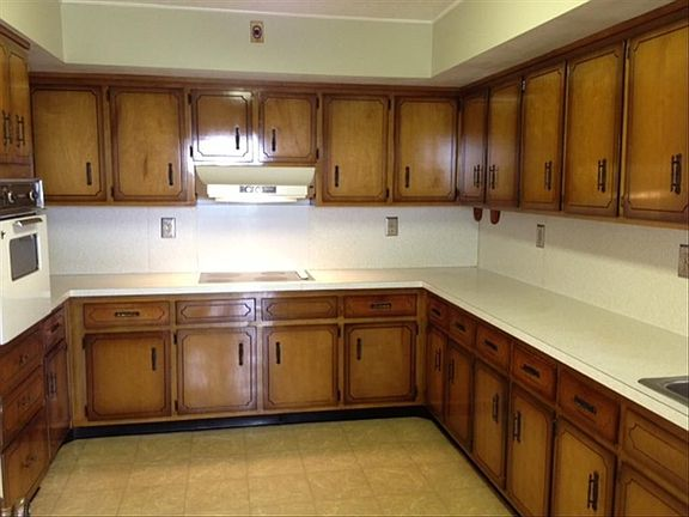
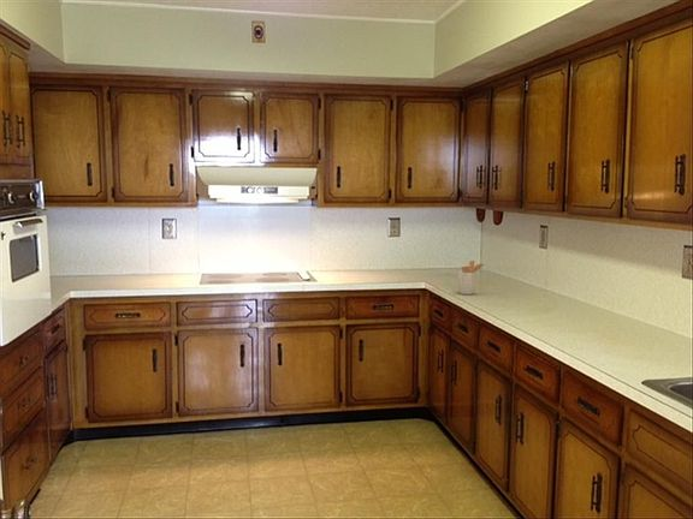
+ utensil holder [457,260,487,296]
